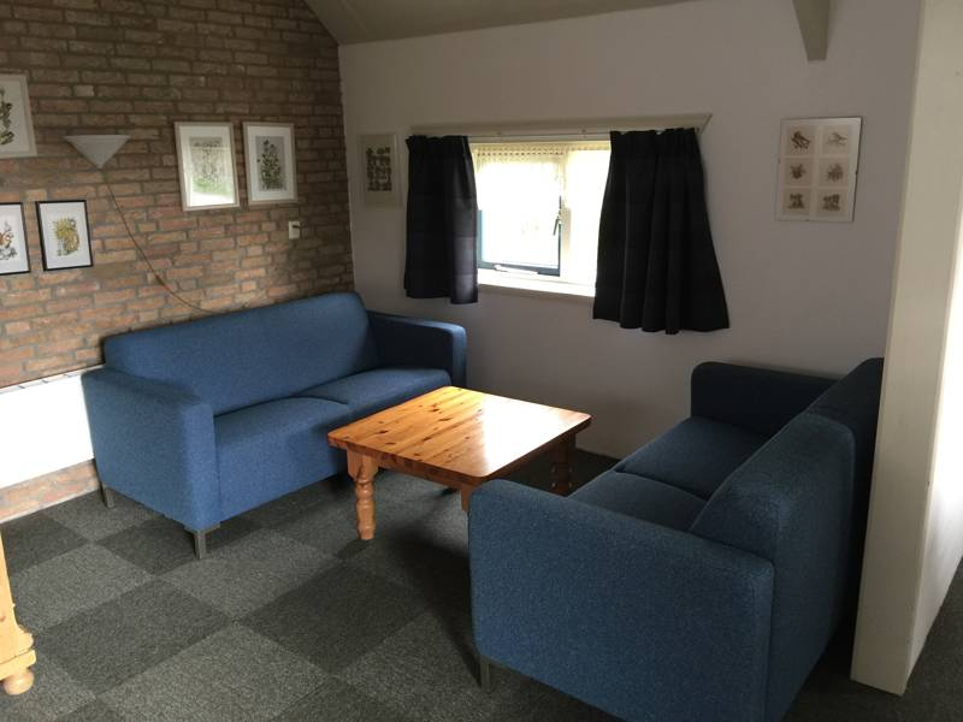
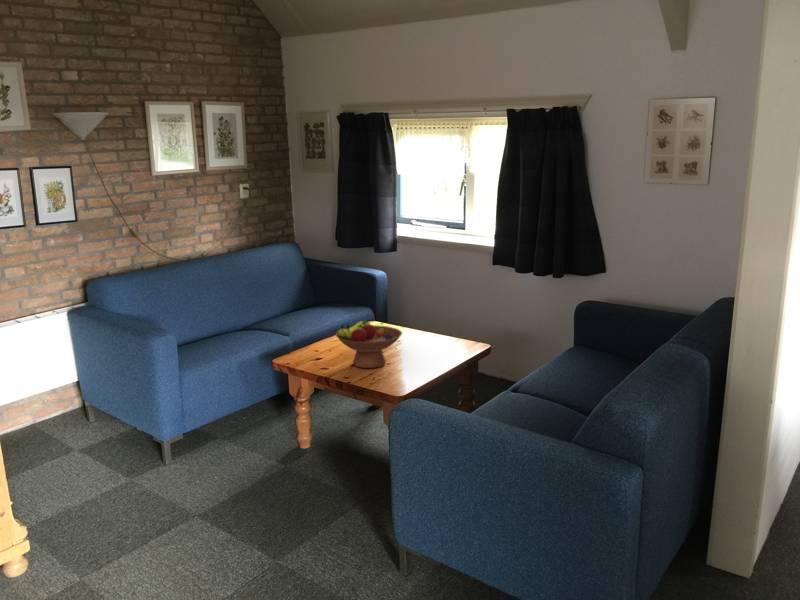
+ fruit bowl [335,320,403,369]
